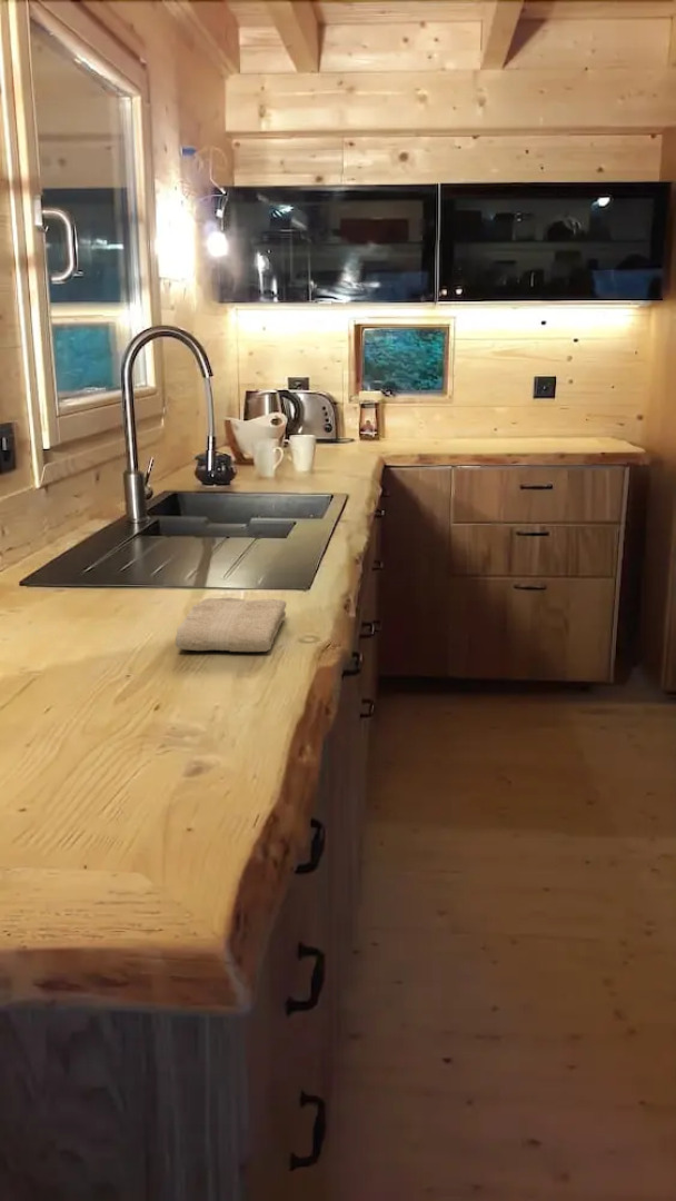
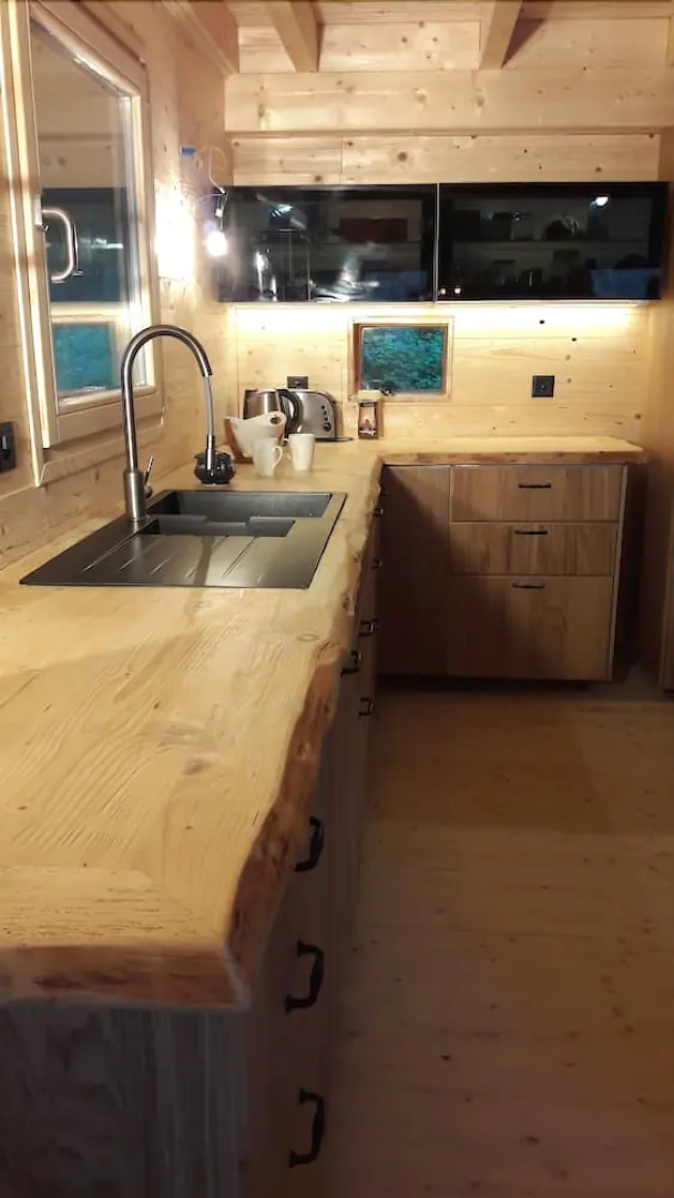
- washcloth [175,596,287,653]
